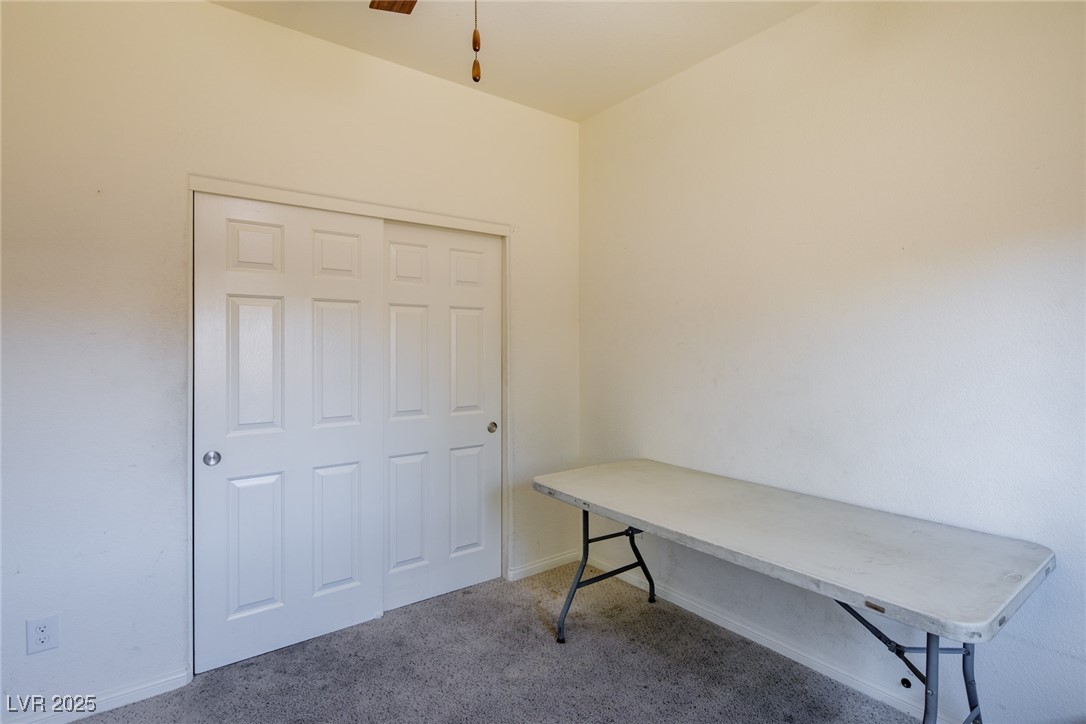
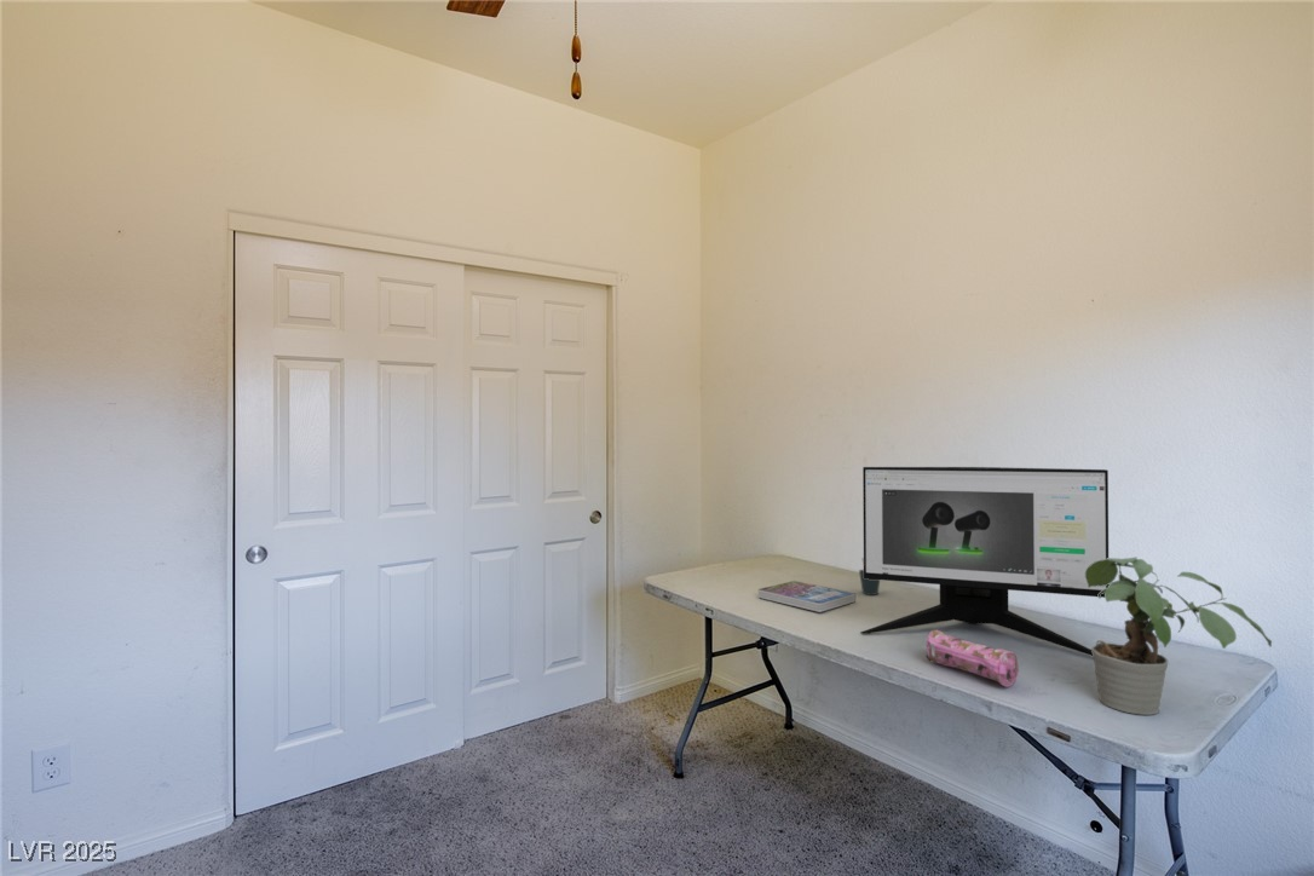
+ pen holder [858,557,881,597]
+ pencil case [924,629,1020,688]
+ computer monitor [859,466,1110,657]
+ potted plant [1085,557,1273,716]
+ book [757,580,857,613]
